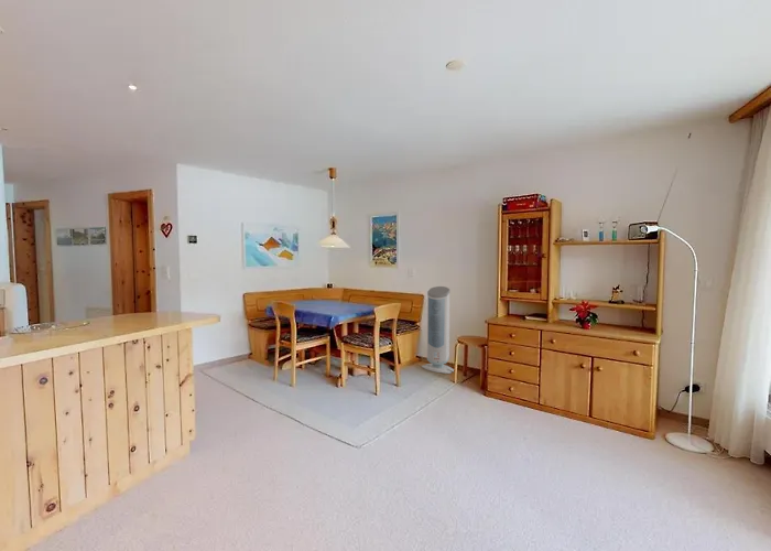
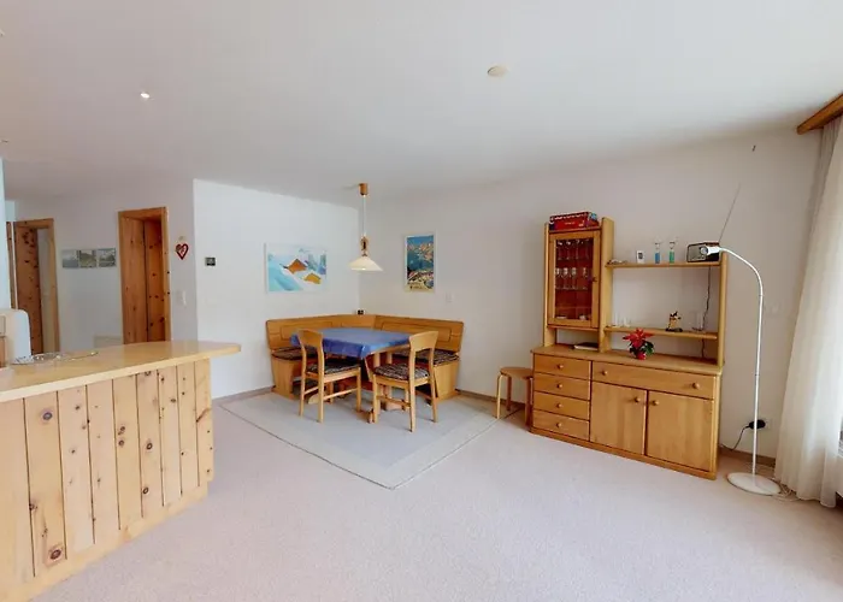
- air purifier [421,285,455,375]
